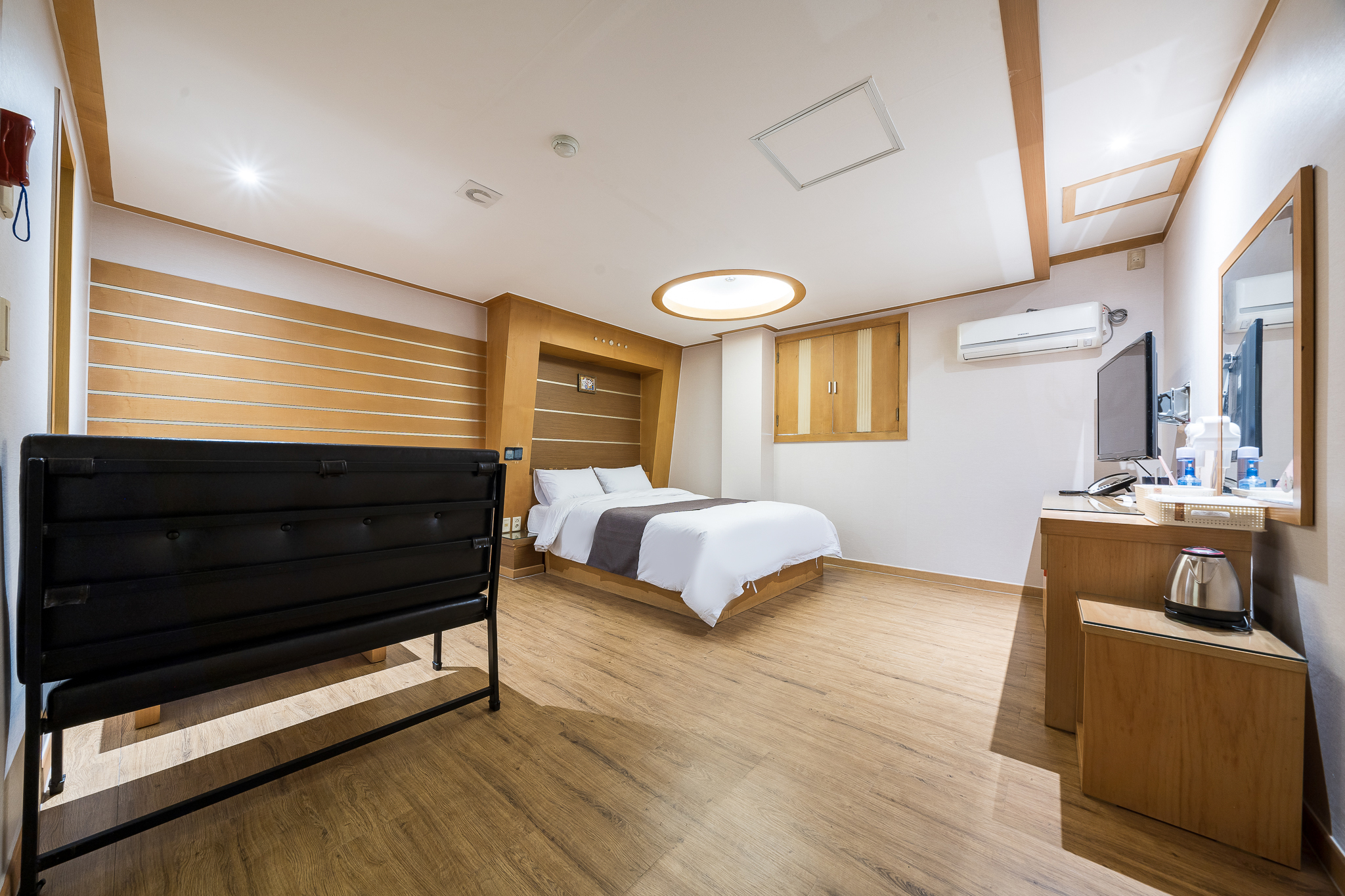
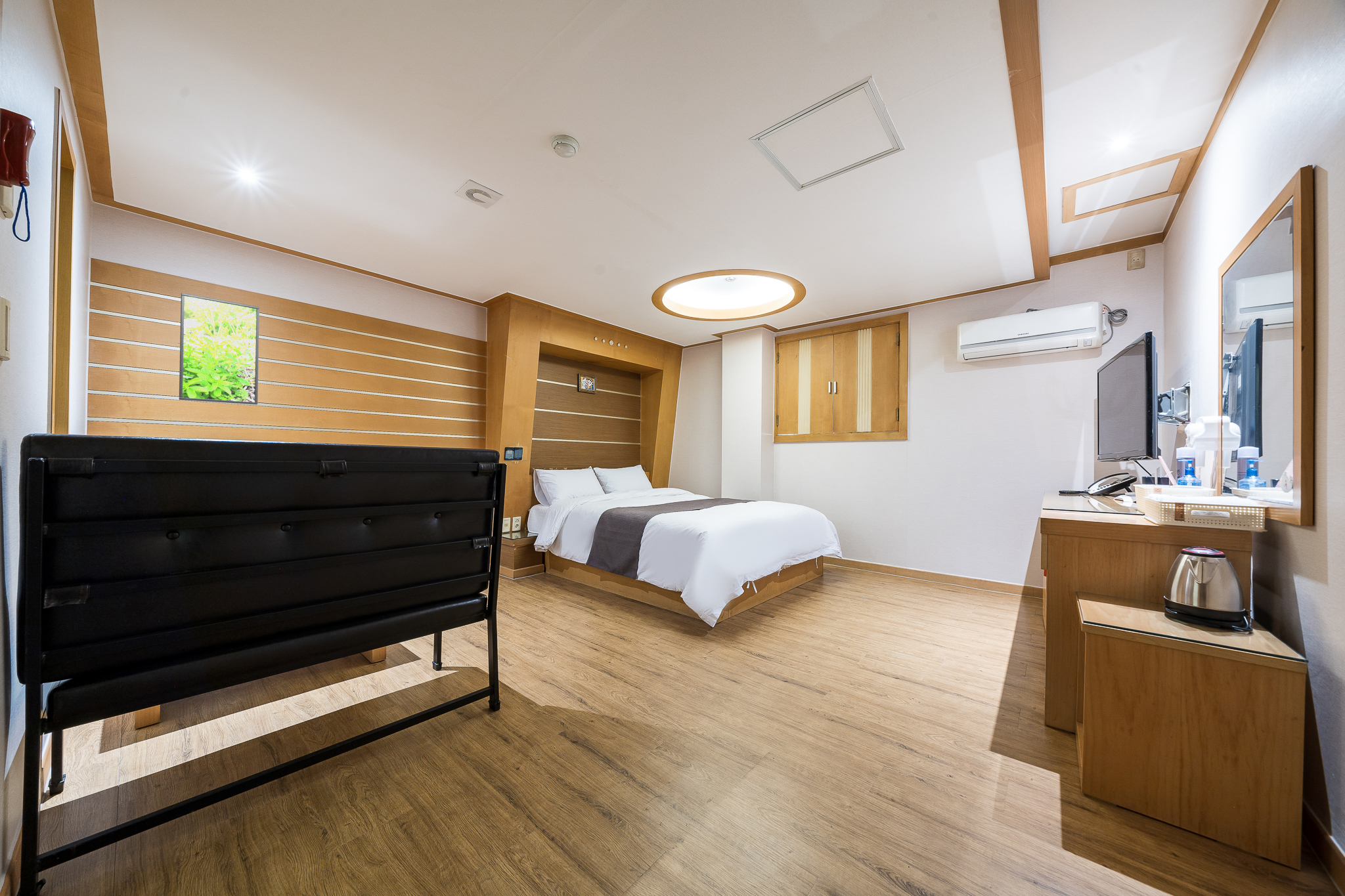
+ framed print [179,292,260,405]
